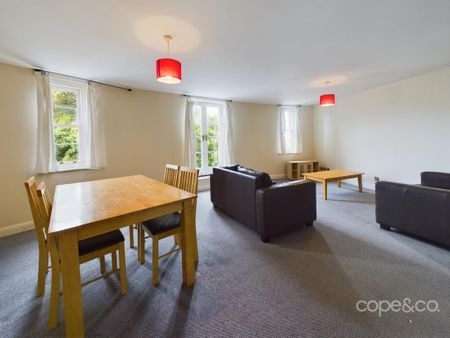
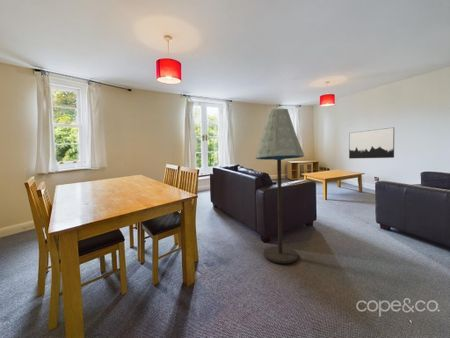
+ wall art [348,126,395,160]
+ floor lamp [255,108,305,264]
